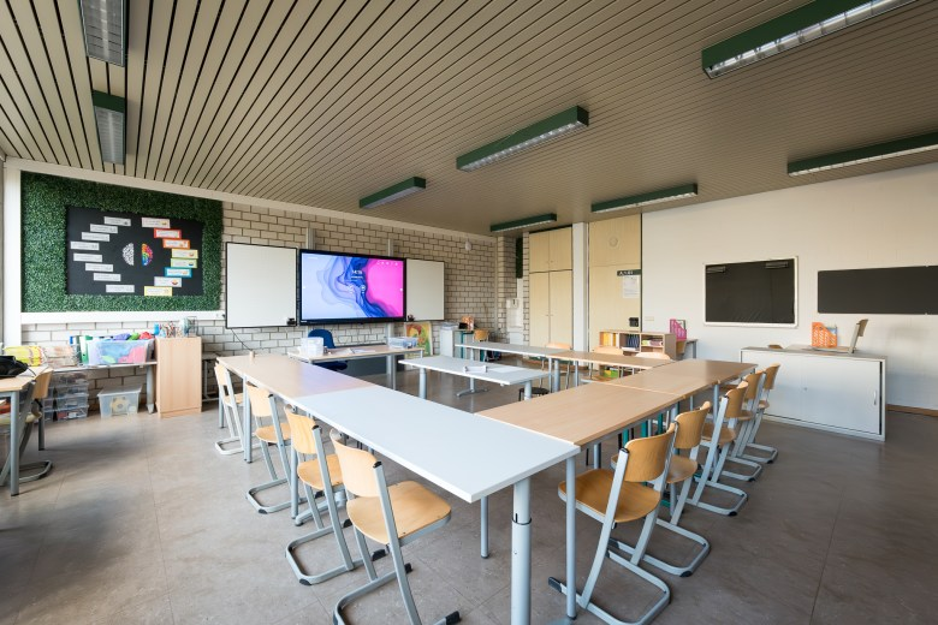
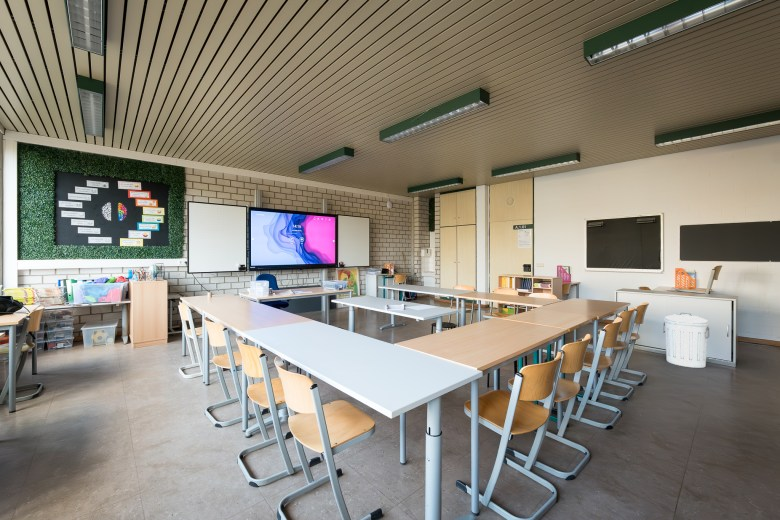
+ trash can [662,312,710,369]
